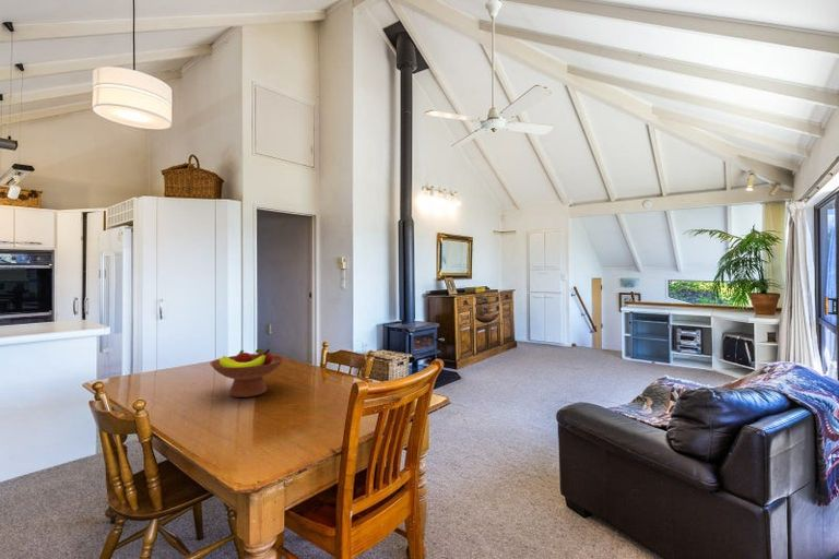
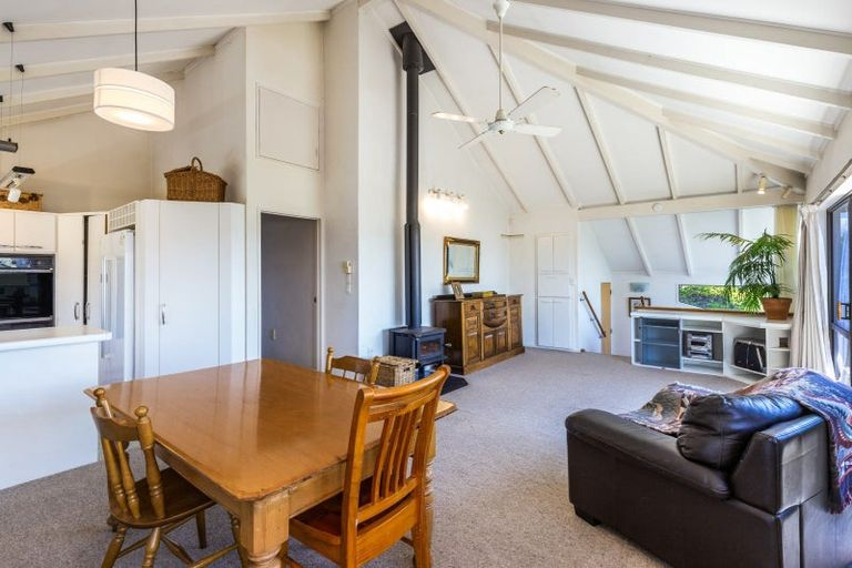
- fruit bowl [209,347,285,399]
